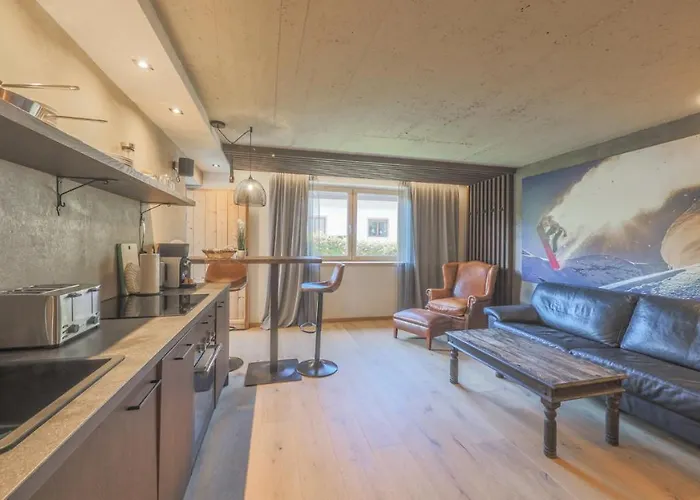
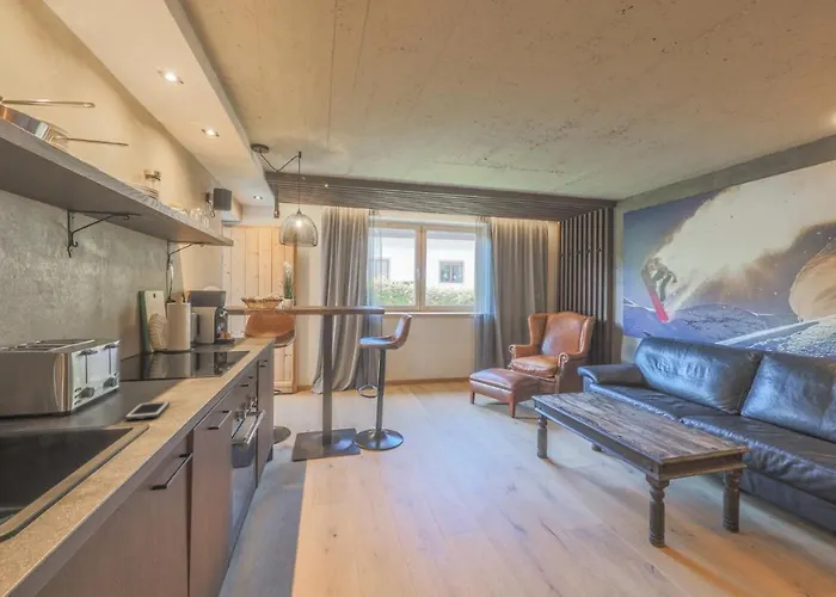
+ cell phone [124,400,171,421]
